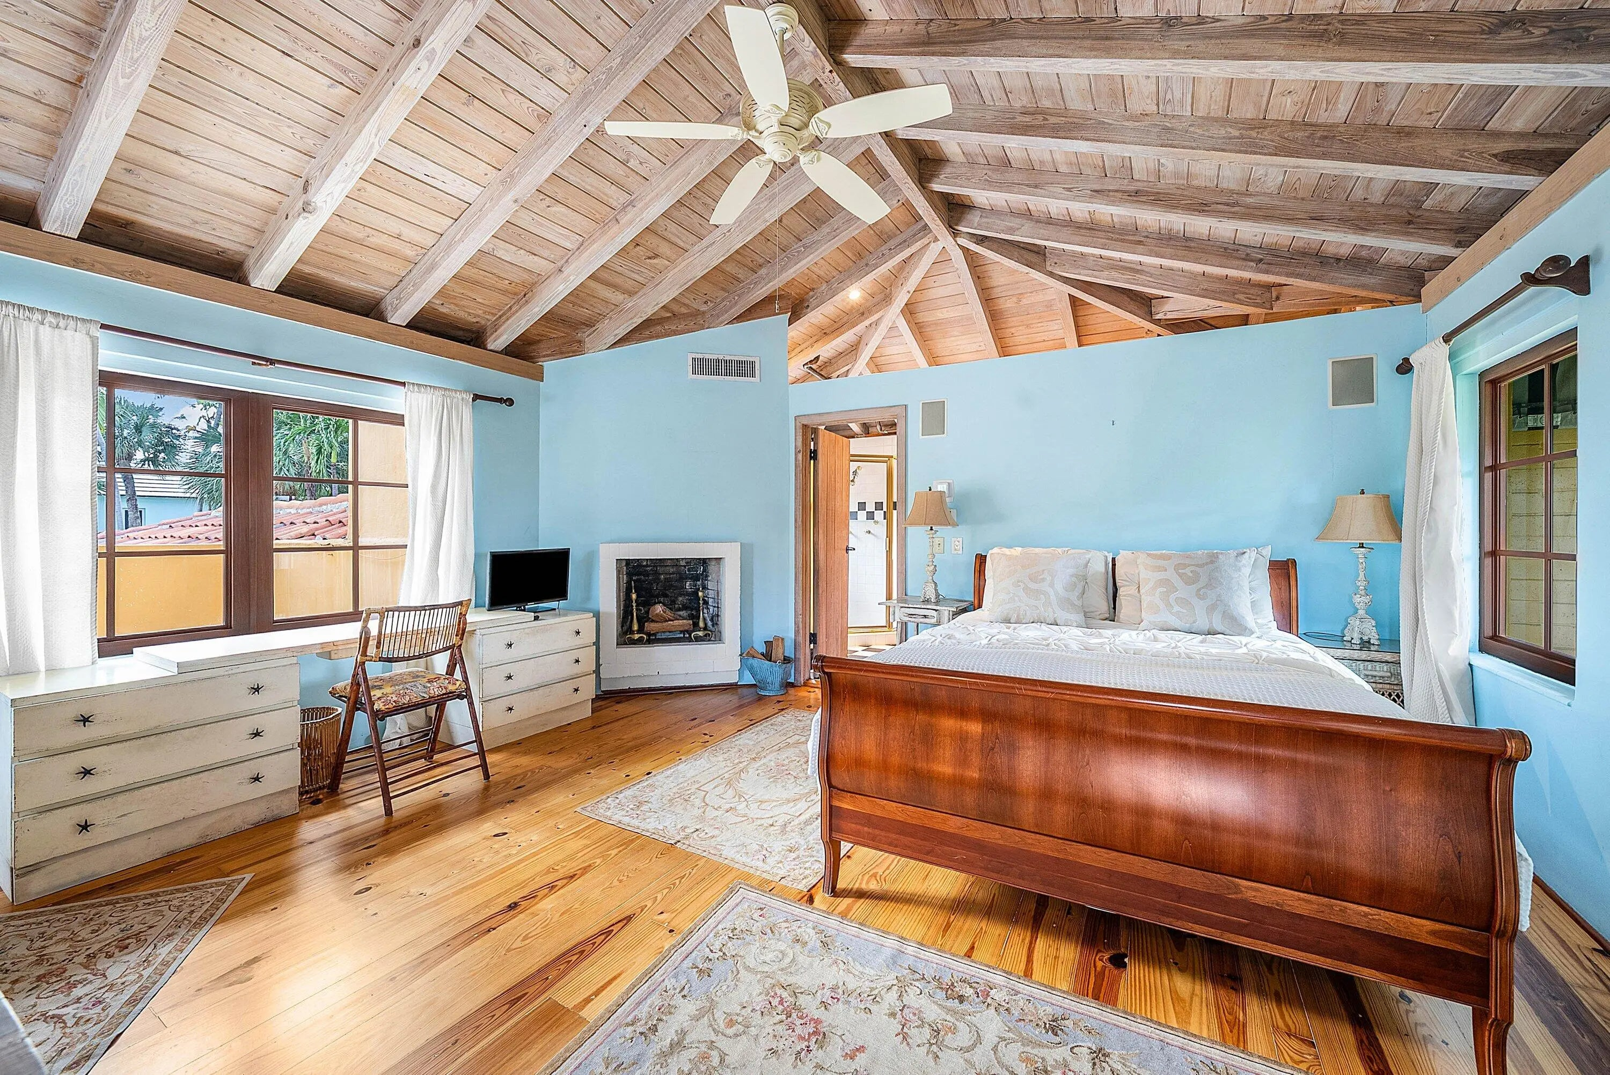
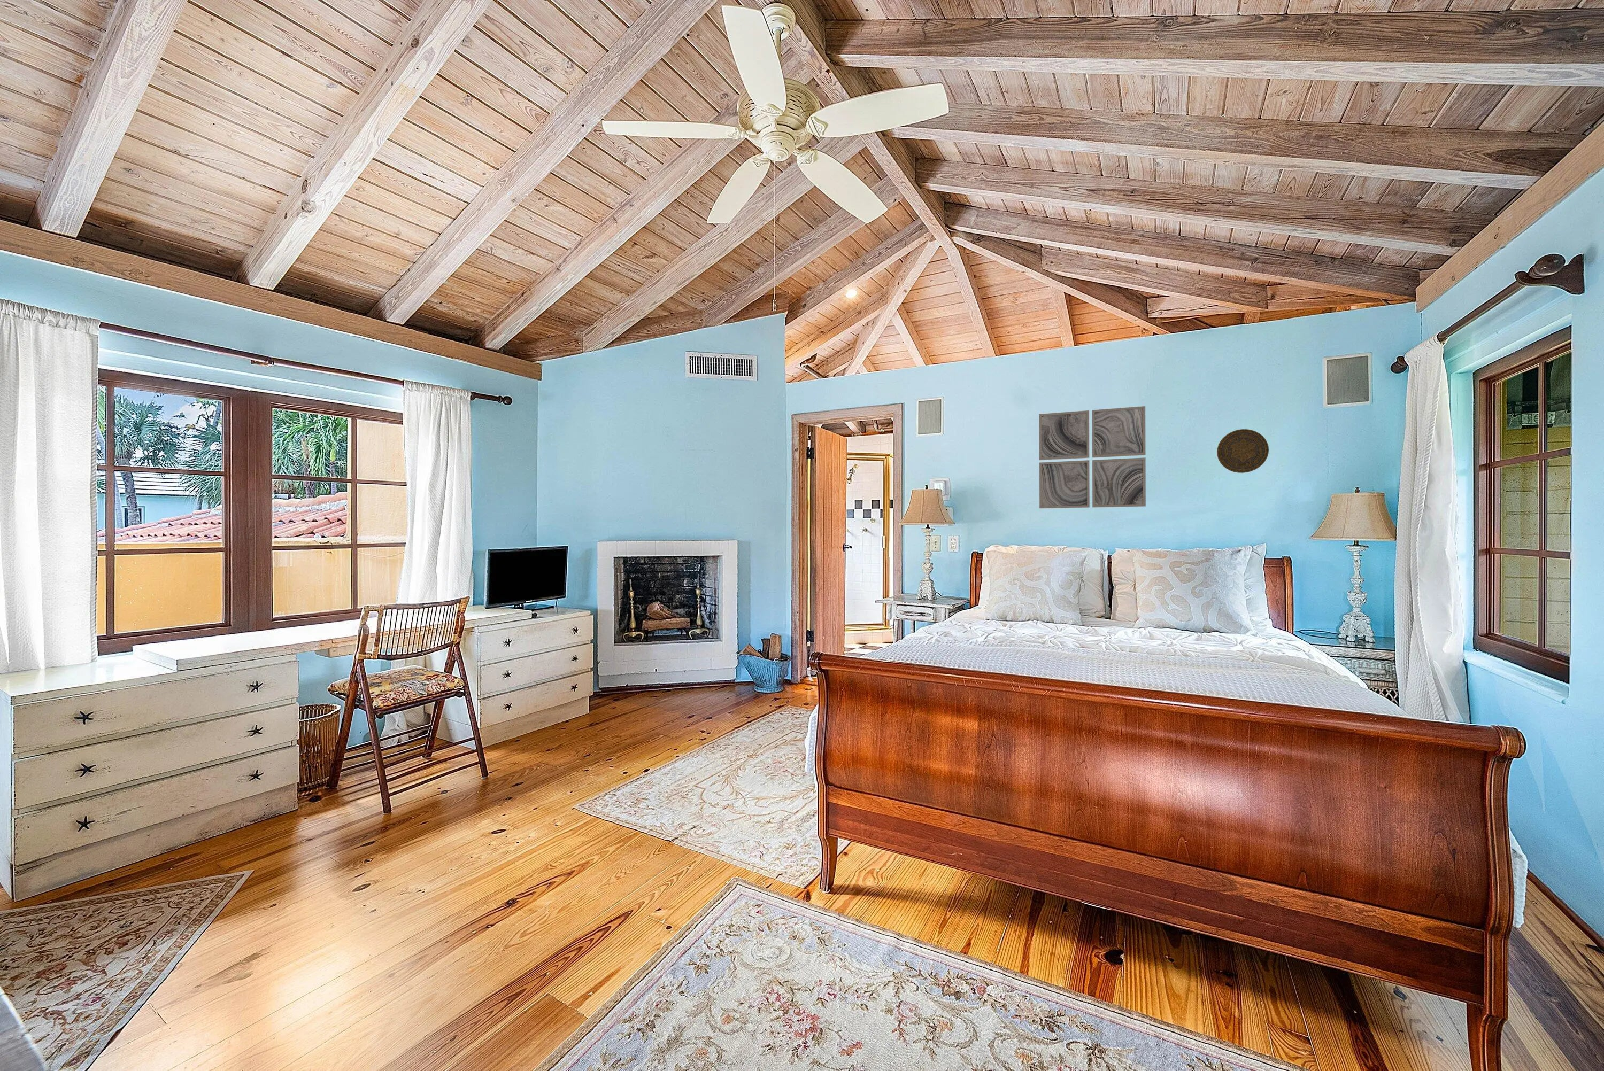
+ wall art [1039,405,1146,509]
+ decorative plate [1217,429,1269,473]
